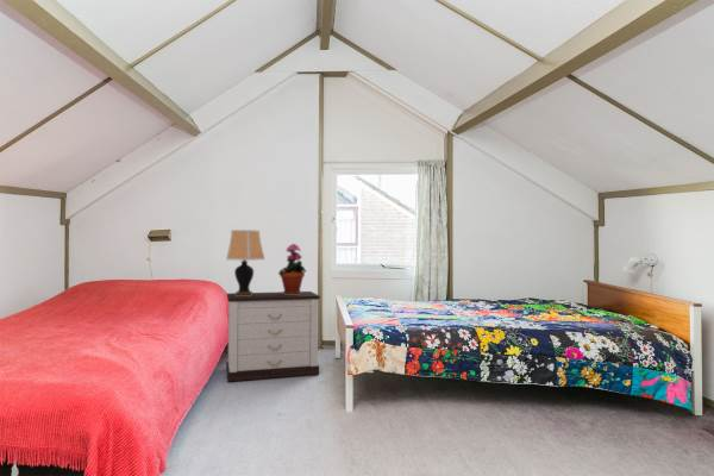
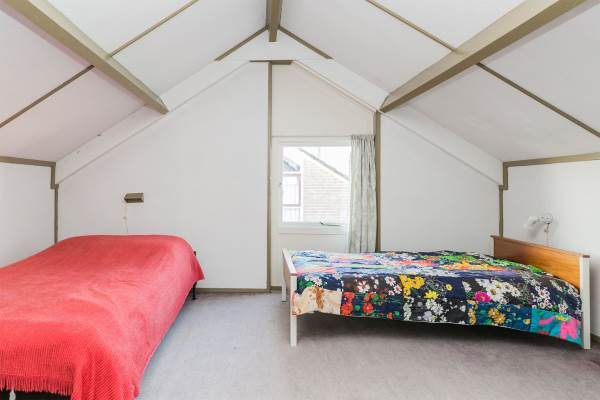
- table lamp [225,228,267,296]
- nightstand [225,290,321,383]
- potted plant [277,243,308,295]
